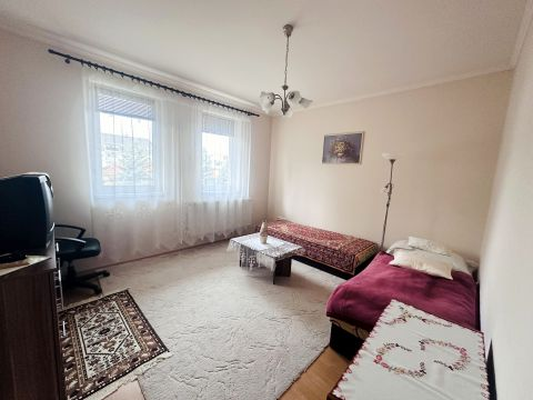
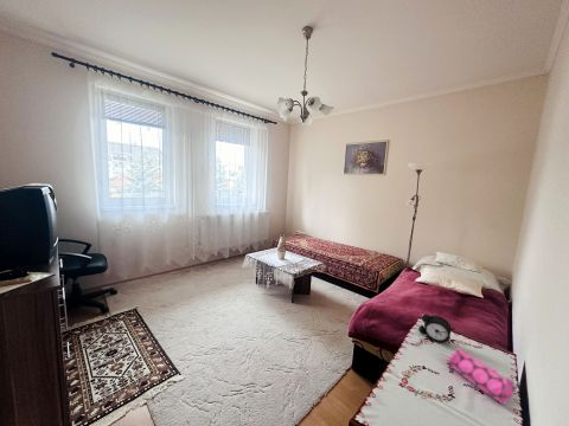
+ pencil case [447,347,519,406]
+ alarm clock [417,312,456,344]
